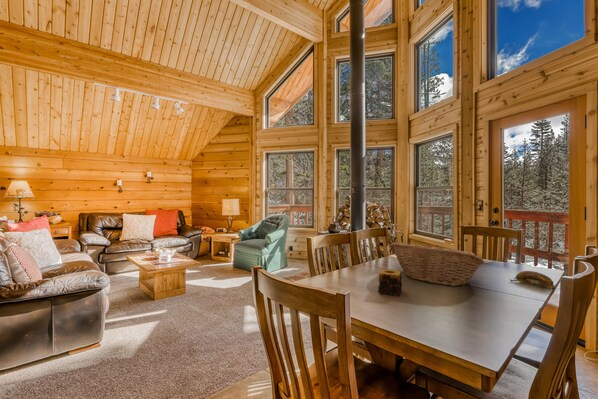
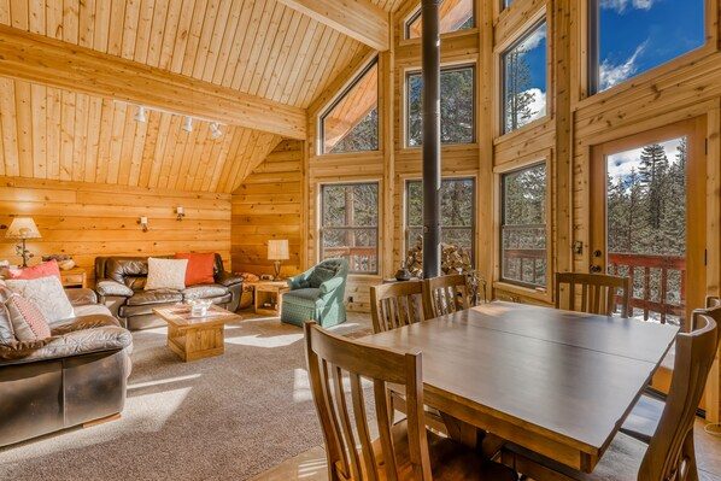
- banana [509,270,556,291]
- fruit basket [389,242,485,287]
- candle [377,268,403,297]
